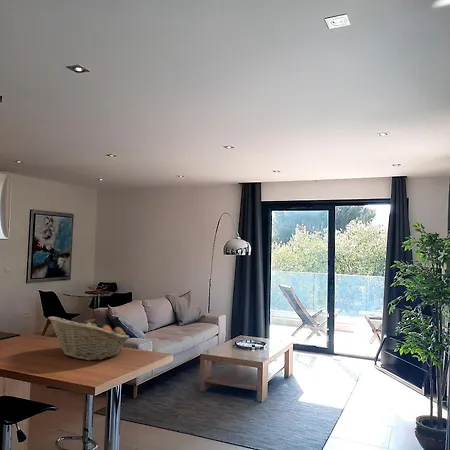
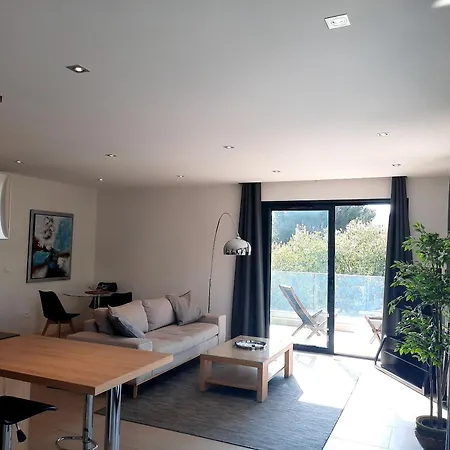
- fruit basket [47,315,130,361]
